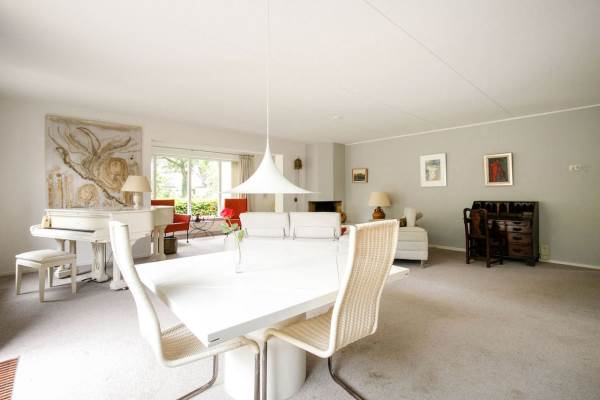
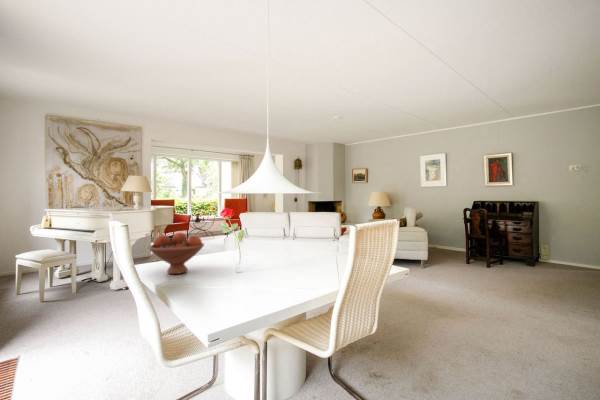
+ fruit bowl [147,232,205,275]
